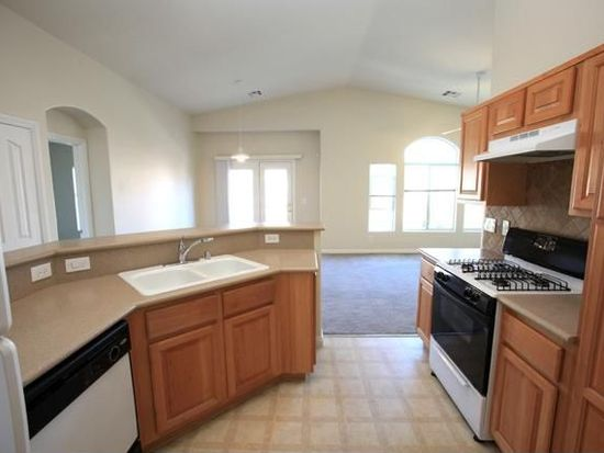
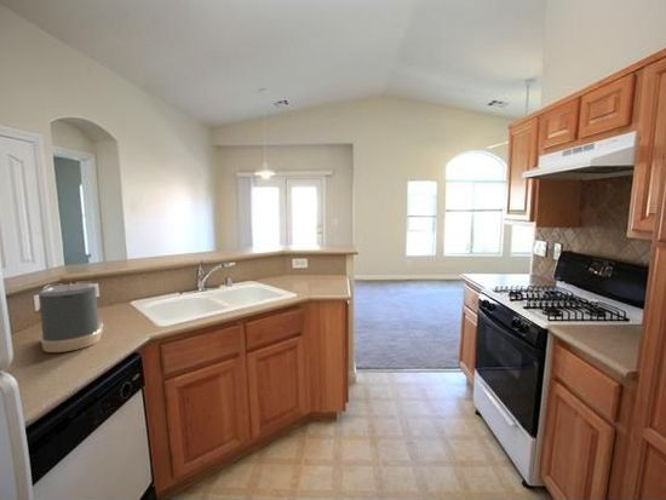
+ coffee maker [38,280,104,354]
